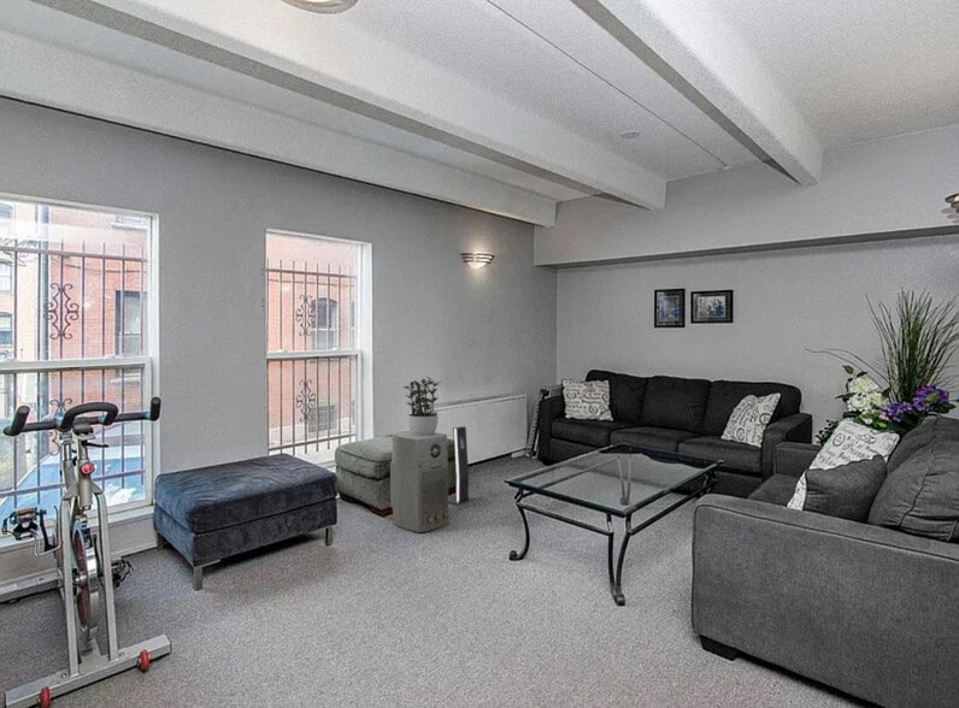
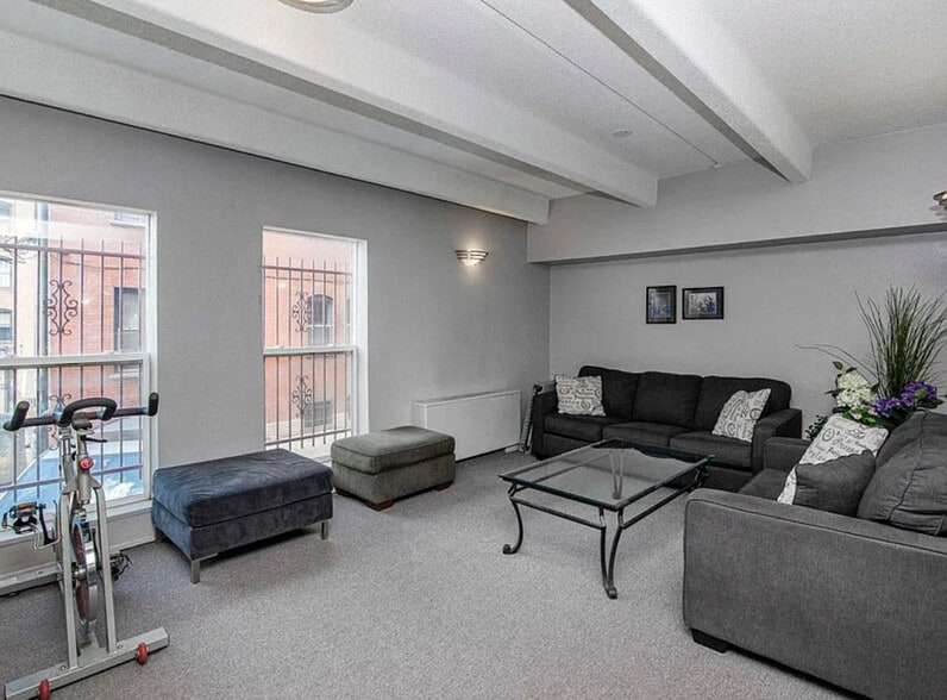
- air purifier [389,430,451,533]
- speaker [448,425,476,506]
- potted plant [402,376,442,436]
